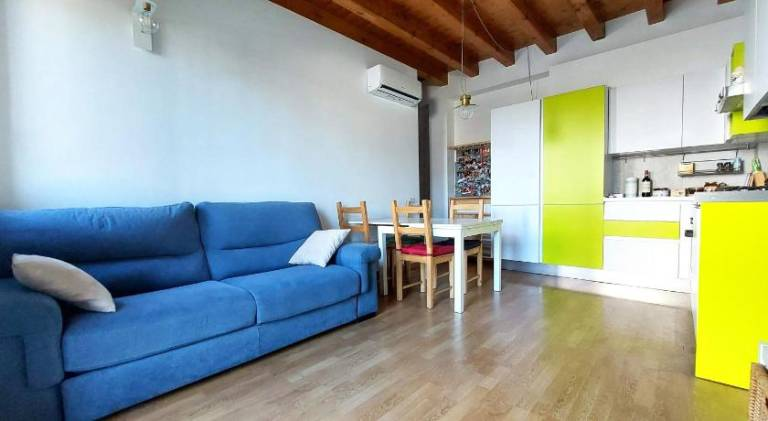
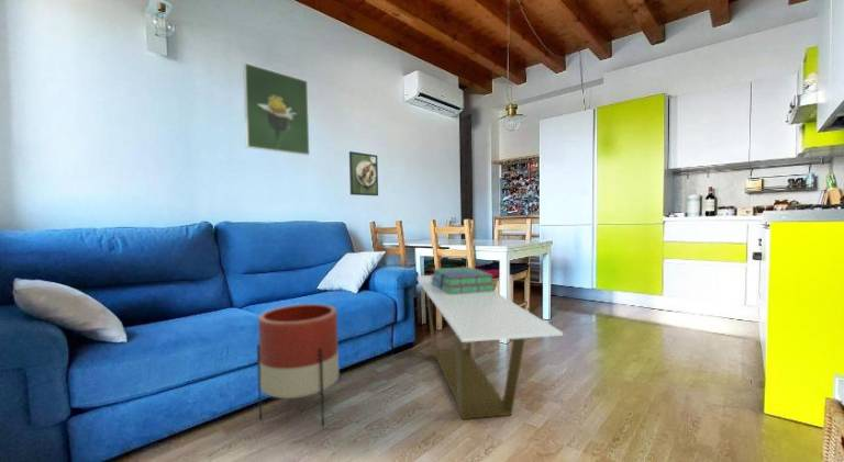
+ planter [256,303,341,427]
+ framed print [242,61,311,157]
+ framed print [348,150,379,196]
+ stack of books [431,266,497,294]
+ coffee table [417,274,564,421]
